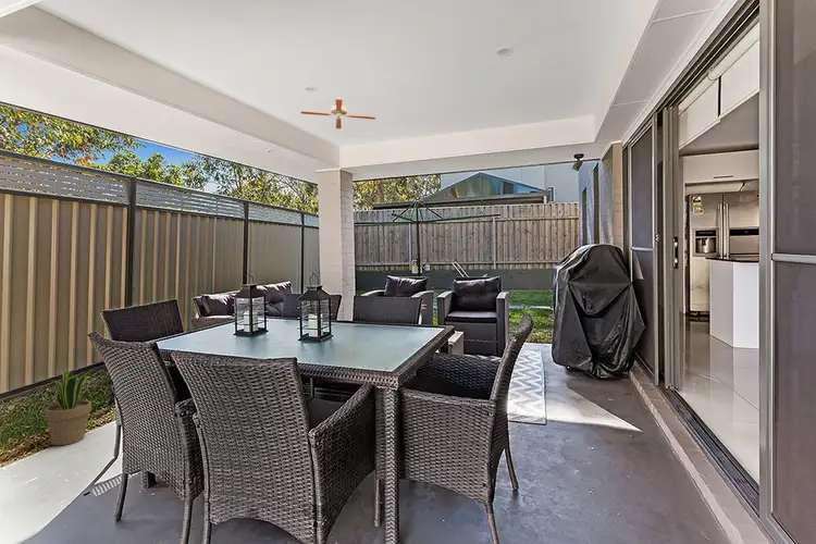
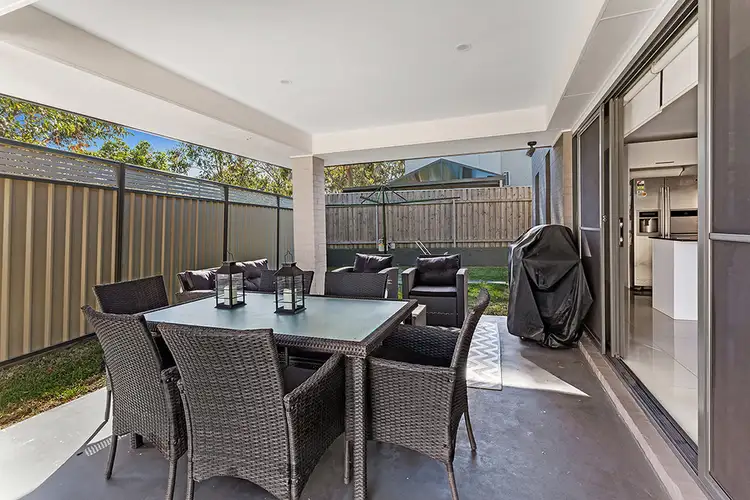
- potted plant [44,368,95,446]
- ceiling fan [300,97,376,133]
